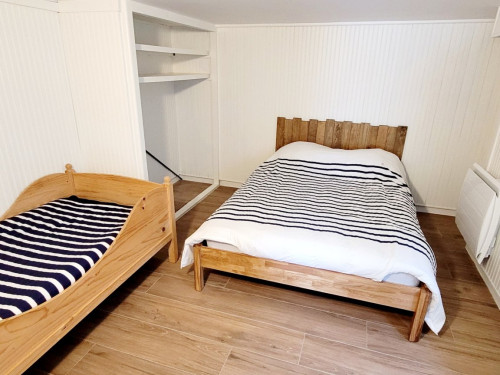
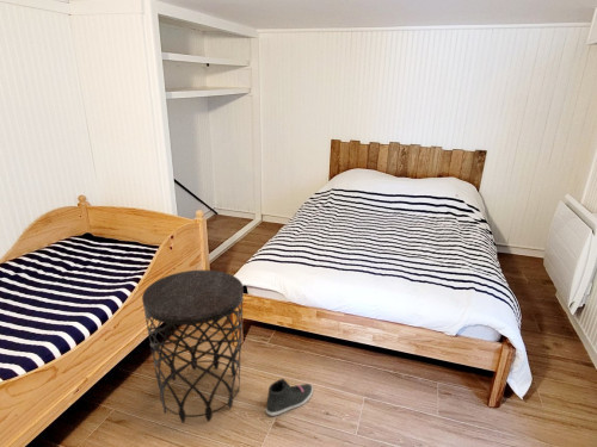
+ sneaker [265,378,314,417]
+ side table [141,269,245,424]
